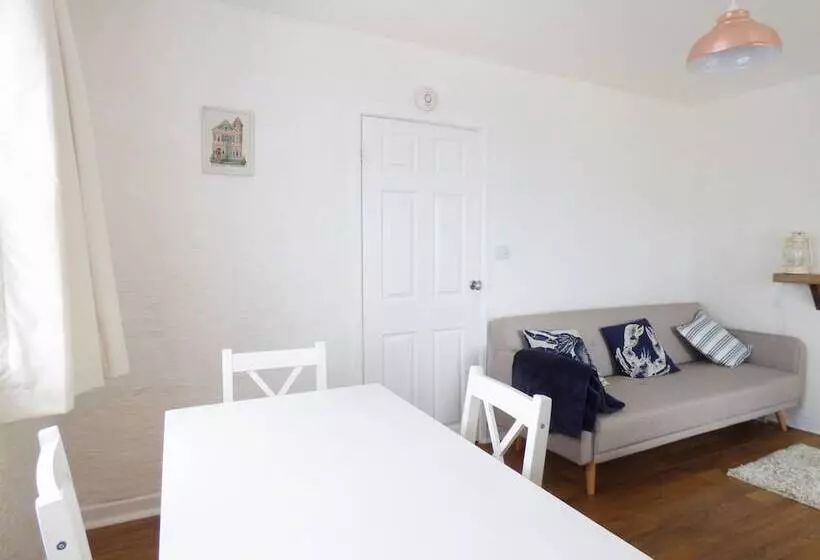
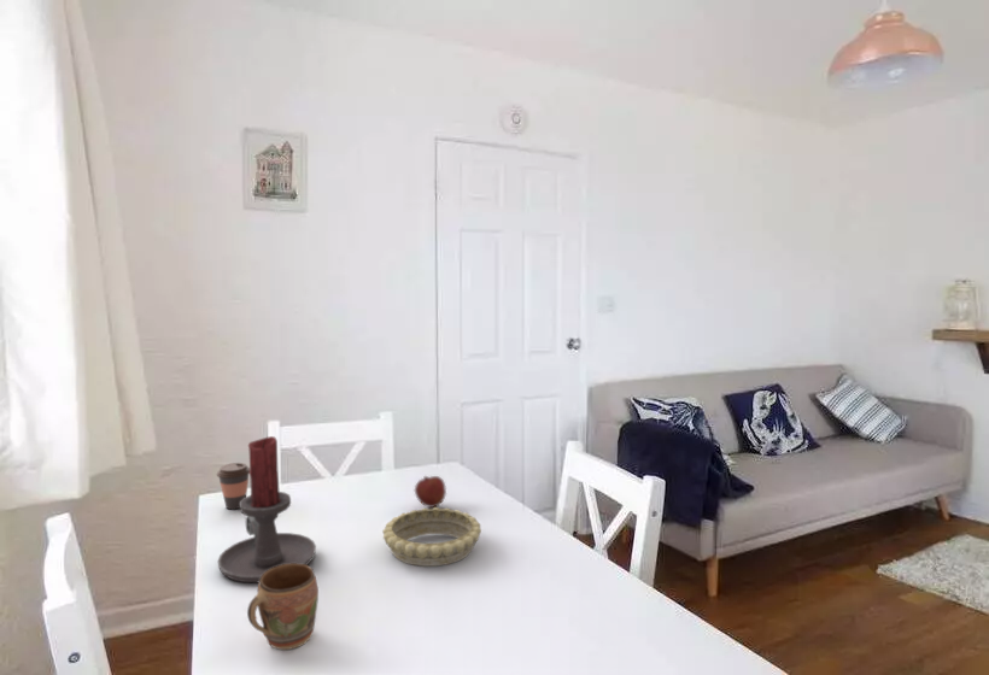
+ candle holder [216,435,317,583]
+ coffee cup [216,462,250,511]
+ mug [246,563,320,651]
+ fruit [414,475,447,509]
+ decorative bowl [381,506,482,568]
